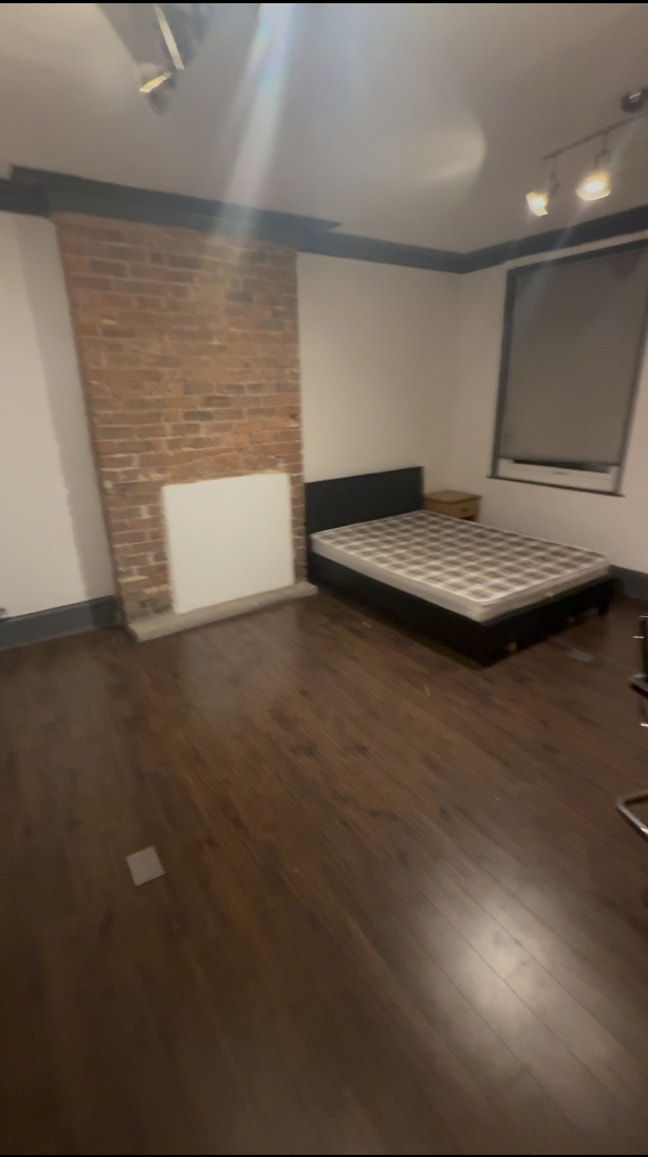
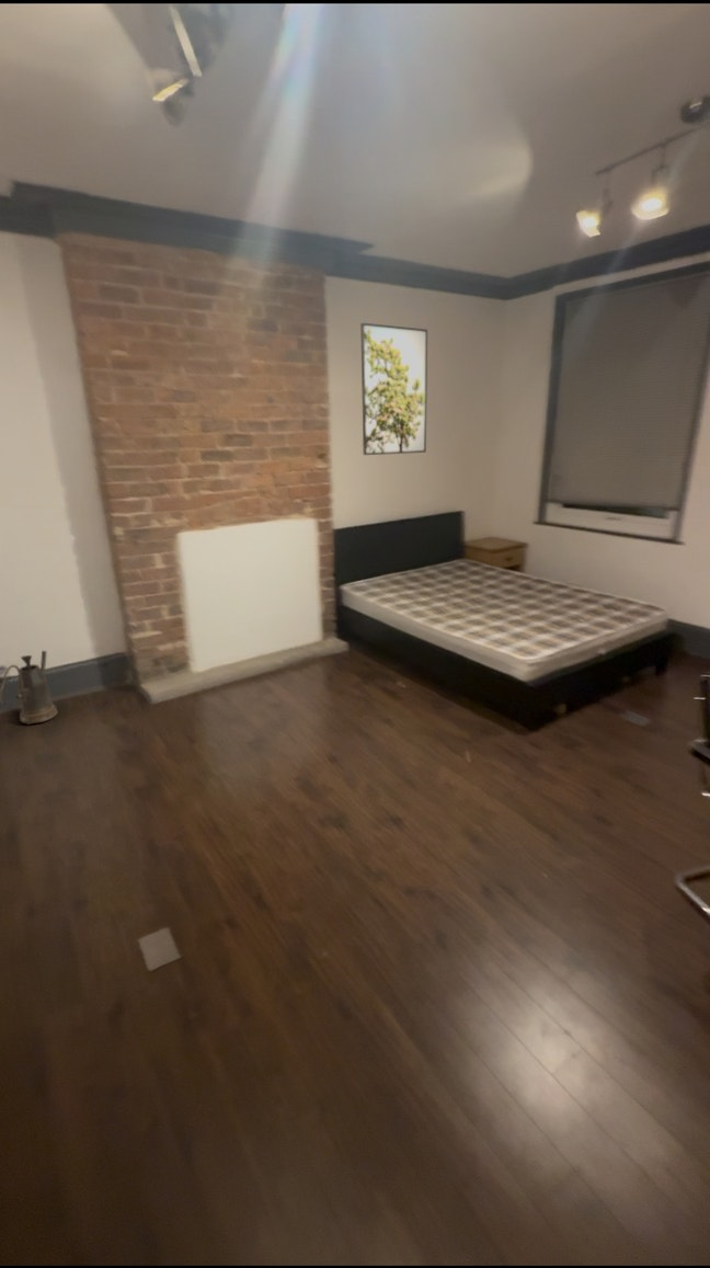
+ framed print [359,322,428,456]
+ watering can [0,650,59,726]
